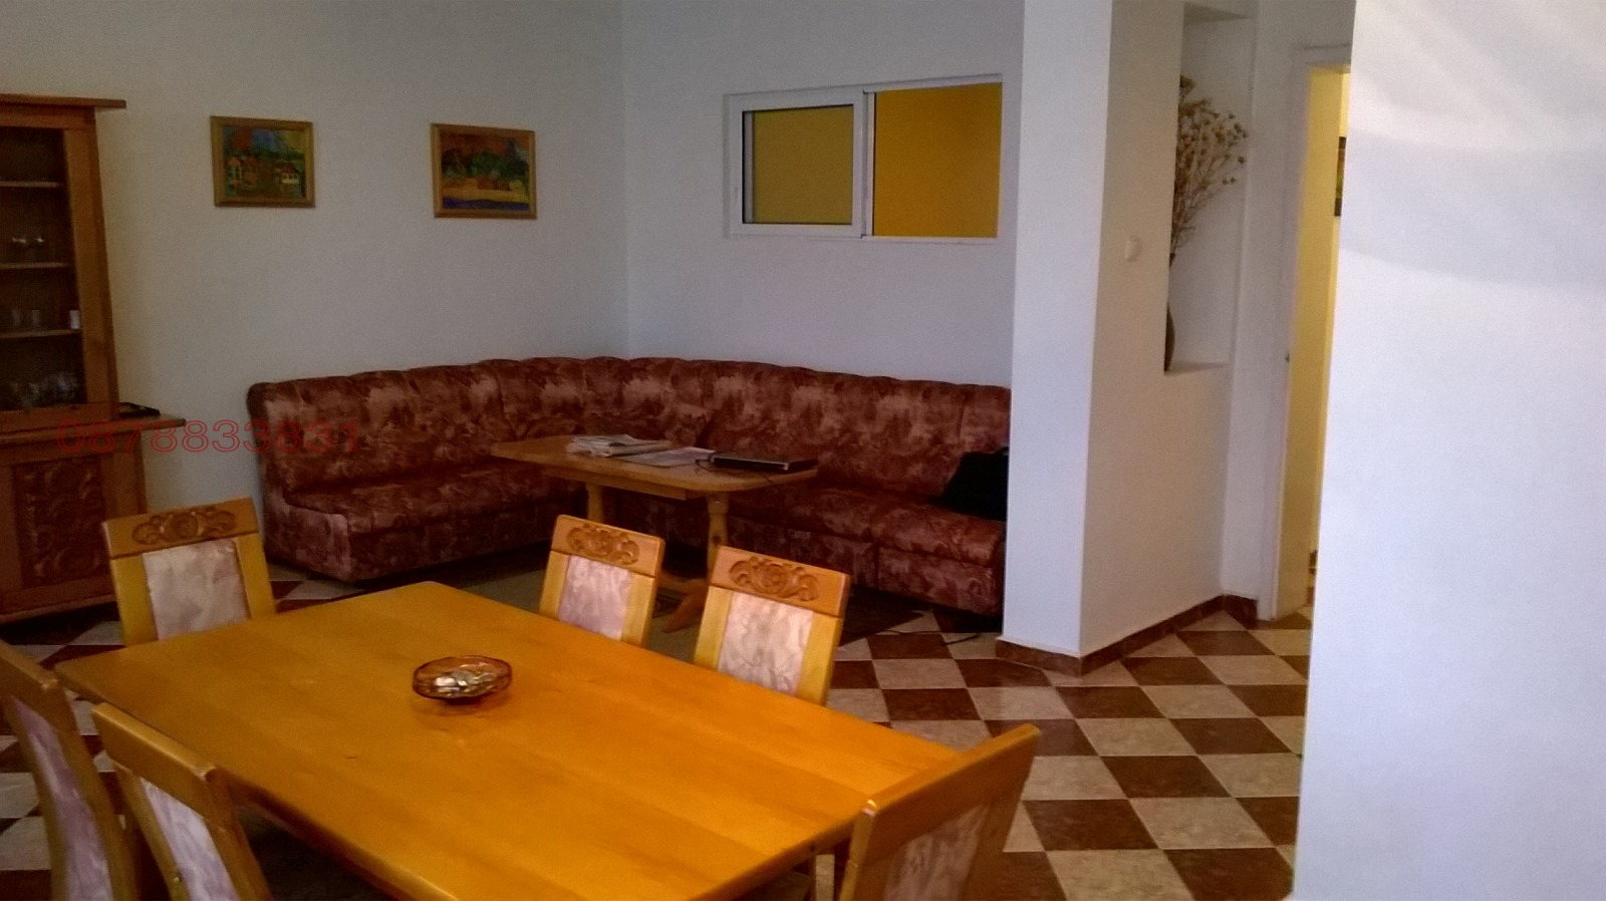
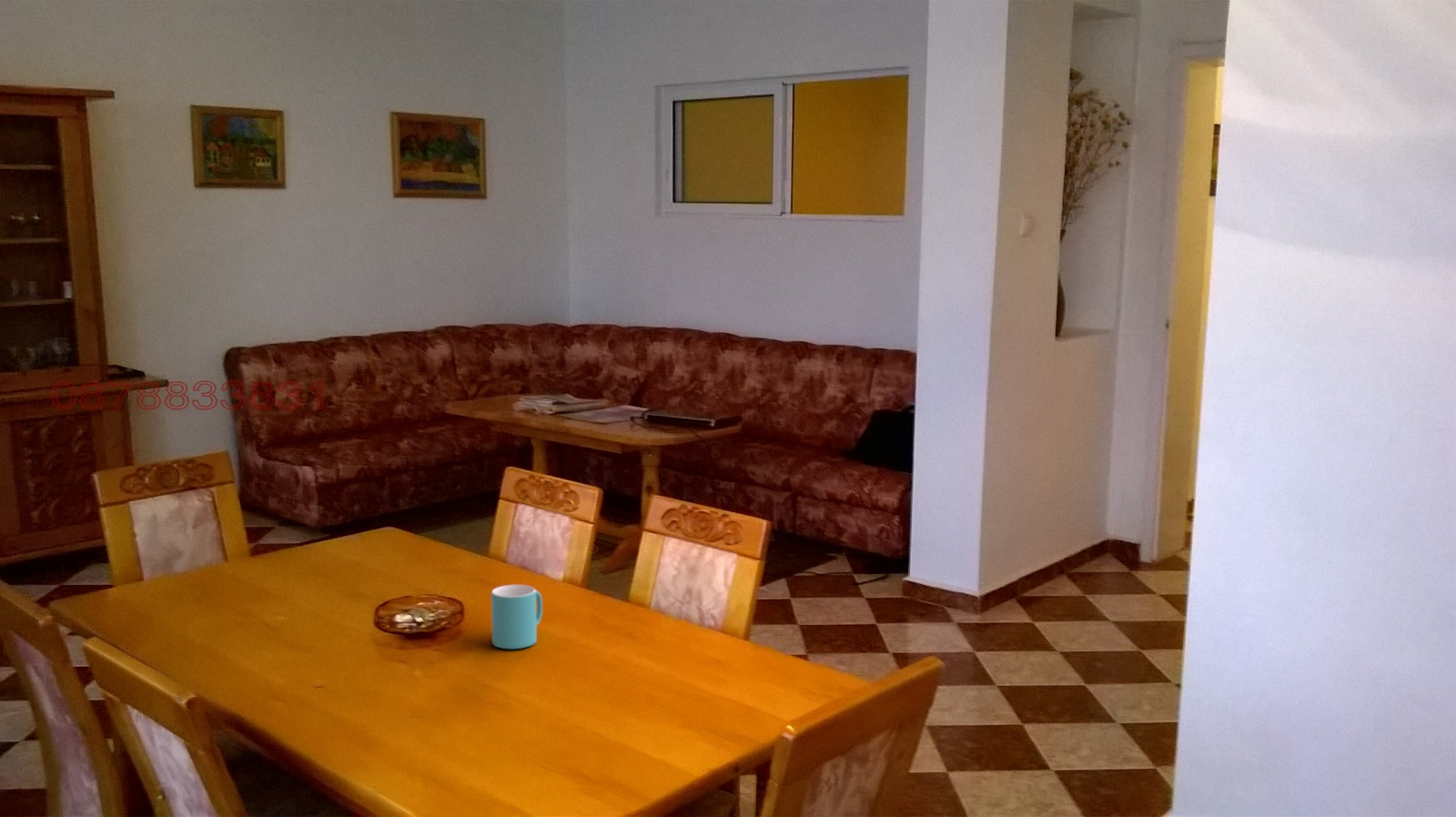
+ mug [490,584,543,650]
